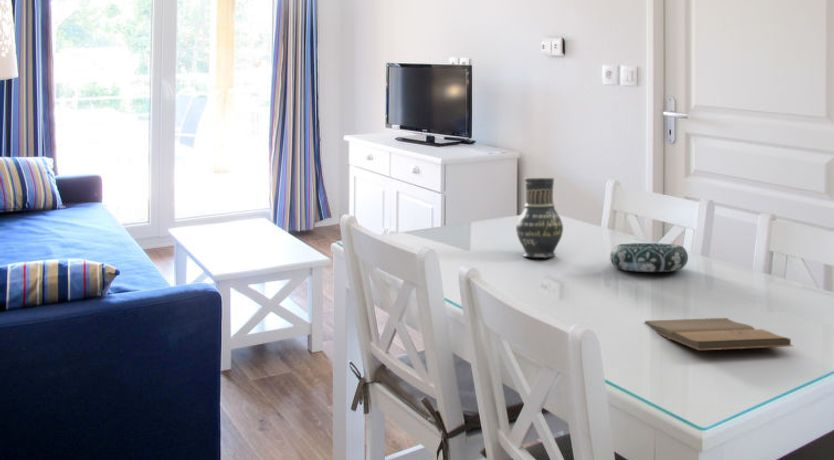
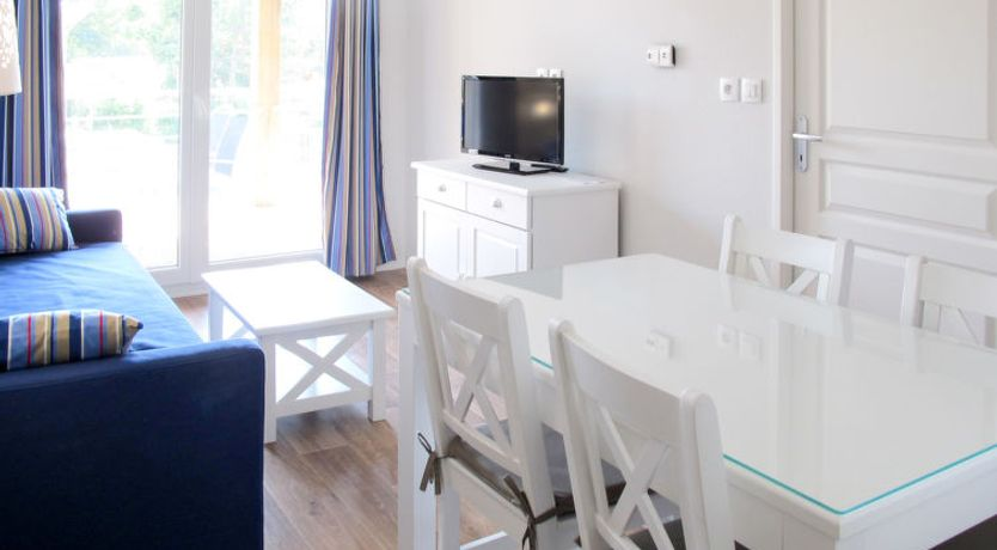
- book [644,317,794,351]
- decorative bowl [609,242,689,273]
- vase [515,177,564,259]
